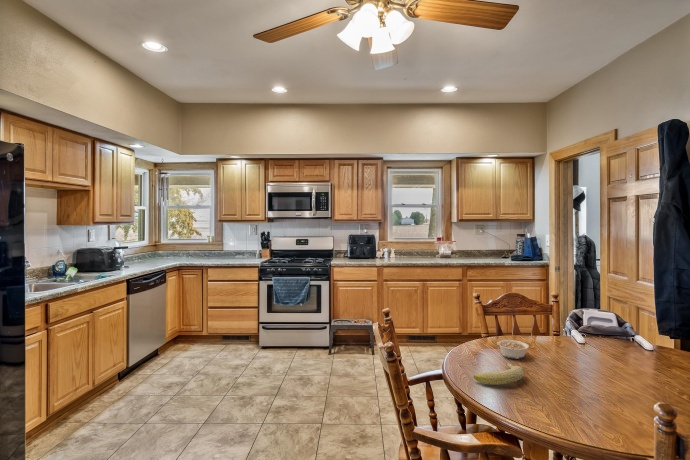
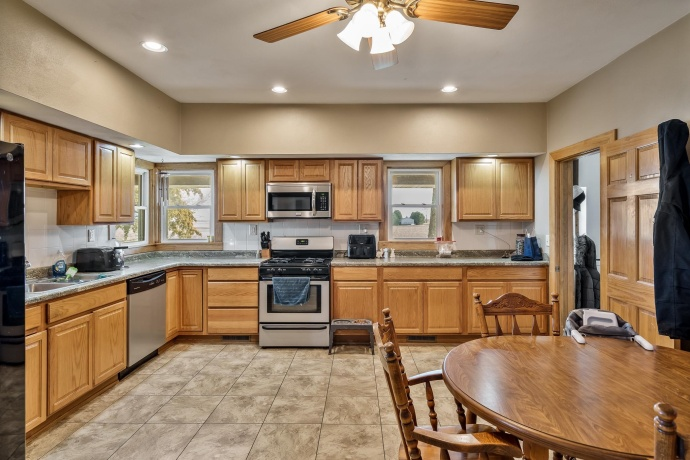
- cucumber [473,362,525,386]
- legume [492,339,530,360]
